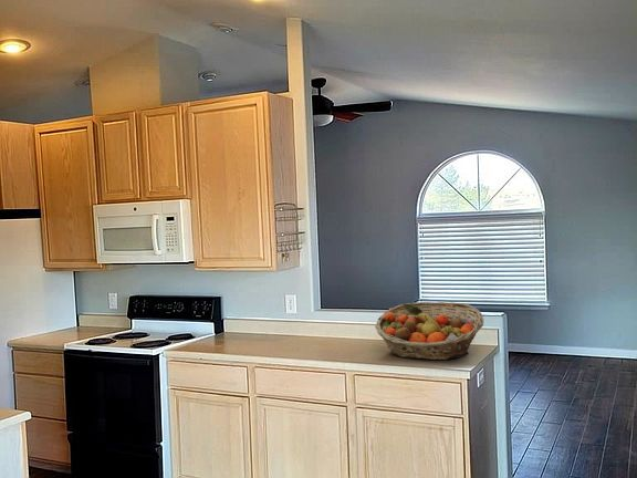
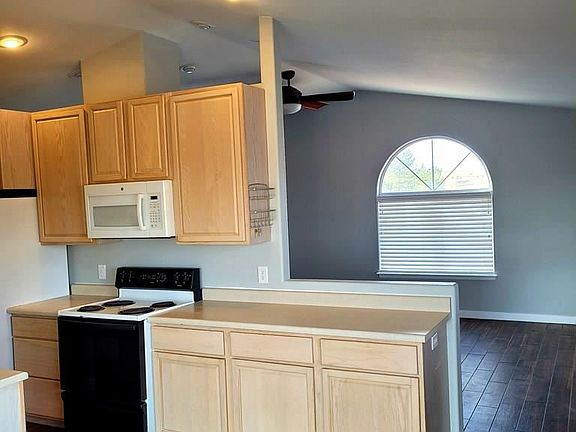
- fruit basket [374,301,484,361]
